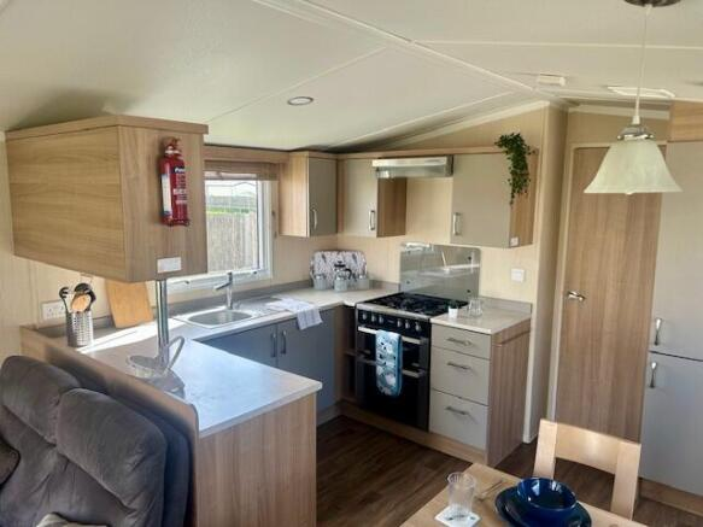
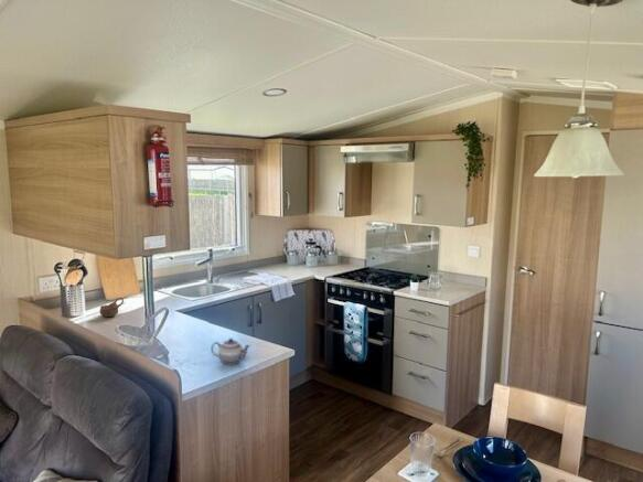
+ cup [99,297,125,318]
+ teapot [211,338,251,366]
